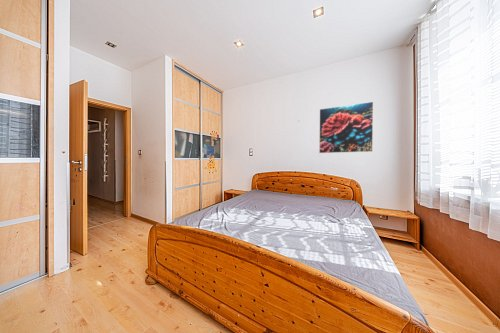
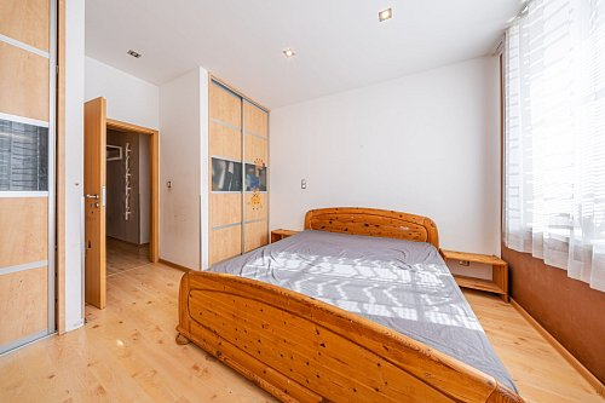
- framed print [318,101,374,154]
